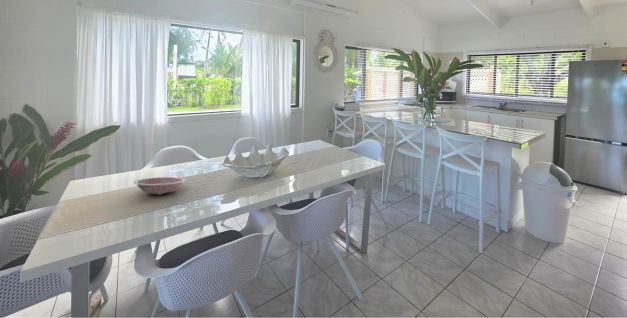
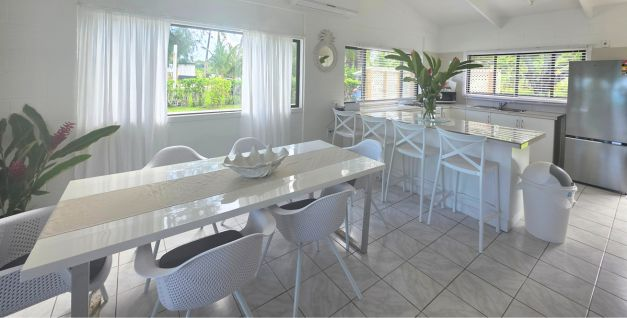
- bowl [132,176,186,195]
